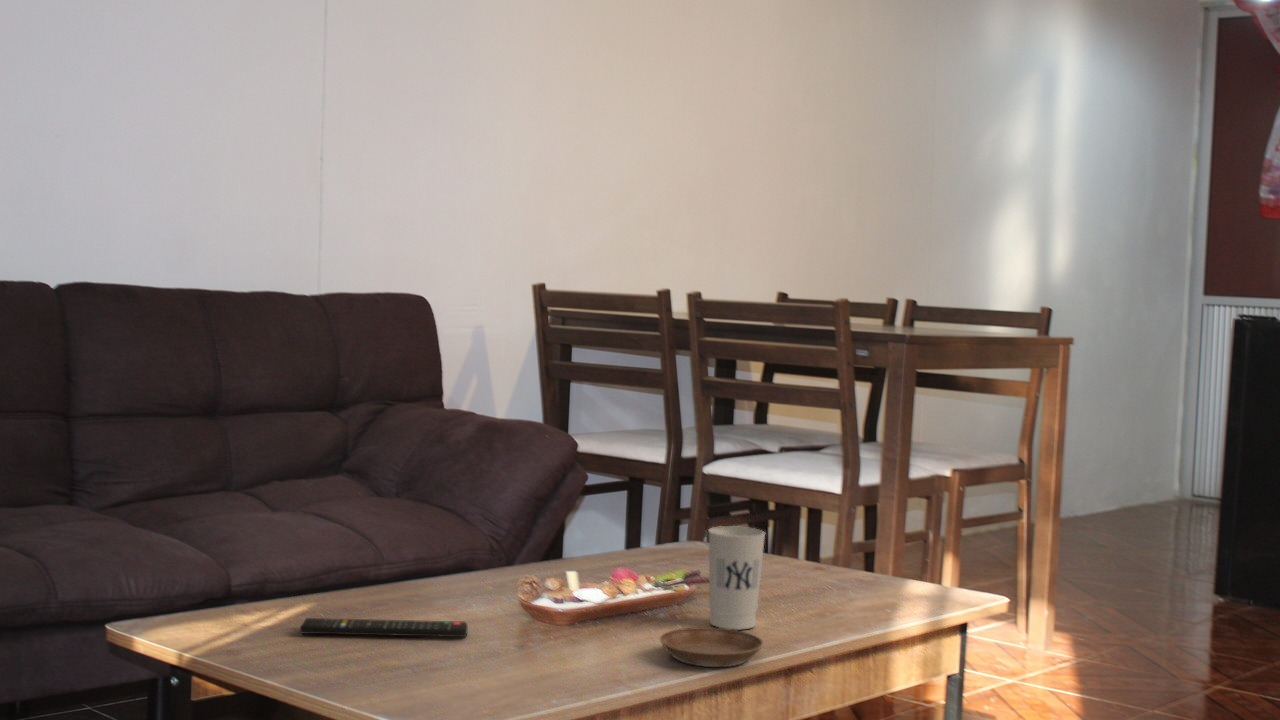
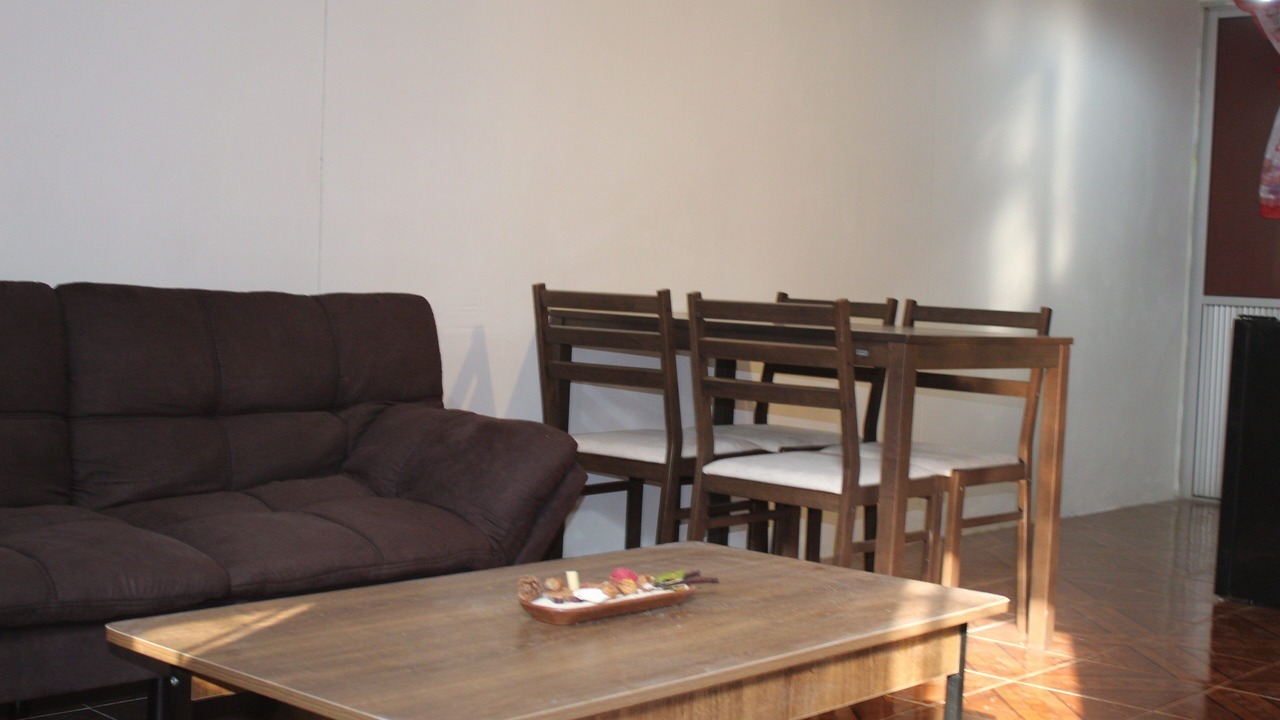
- remote control [299,617,469,638]
- cup [707,525,766,631]
- saucer [659,626,764,668]
